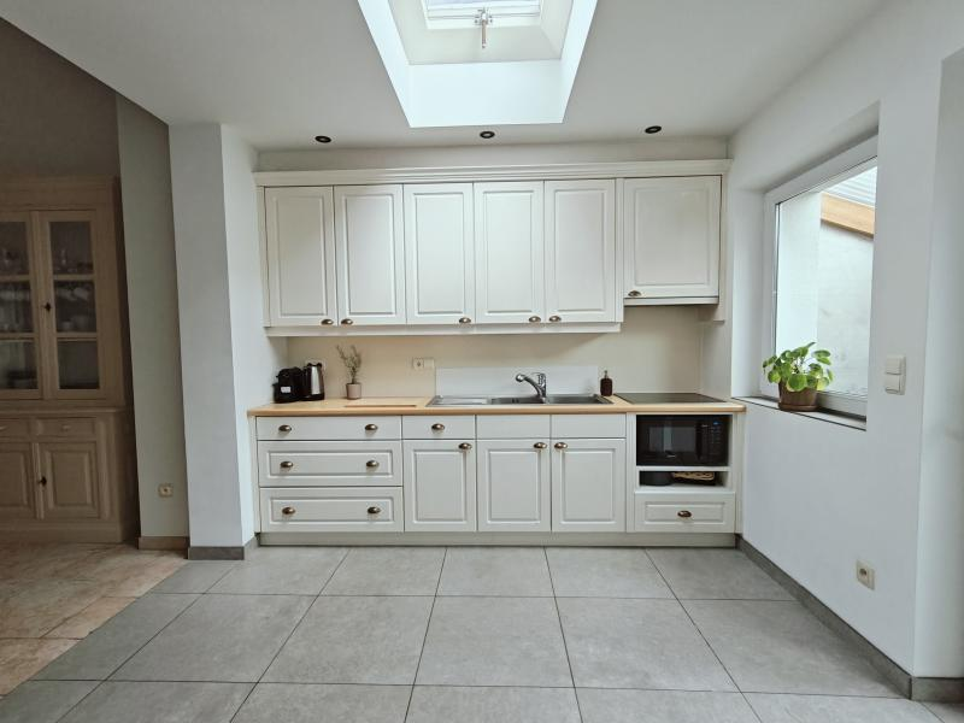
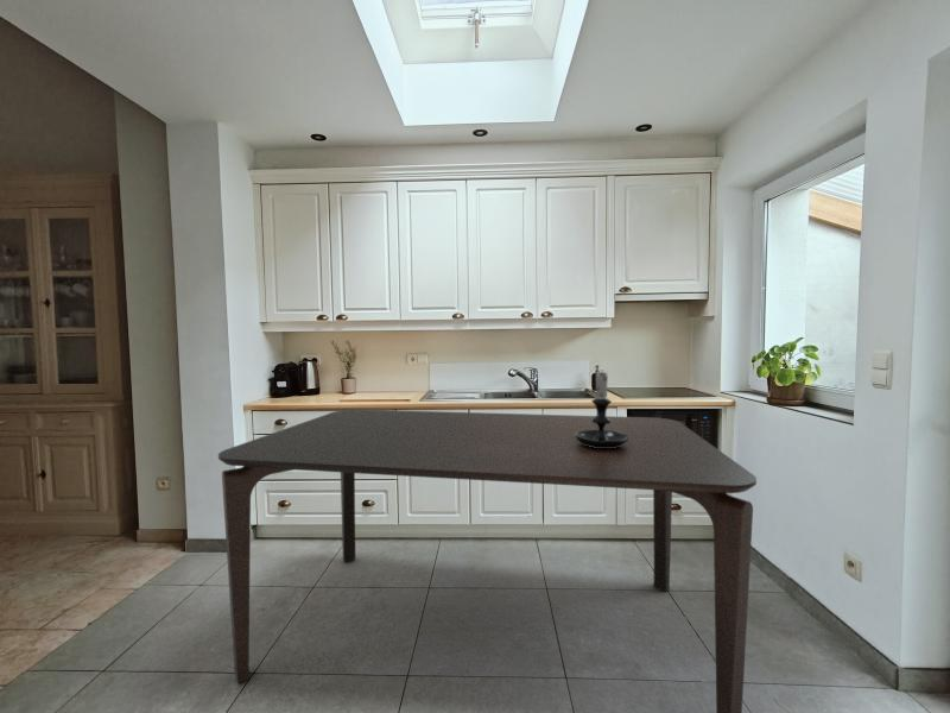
+ dining table [217,409,758,713]
+ candle holder [575,371,631,448]
